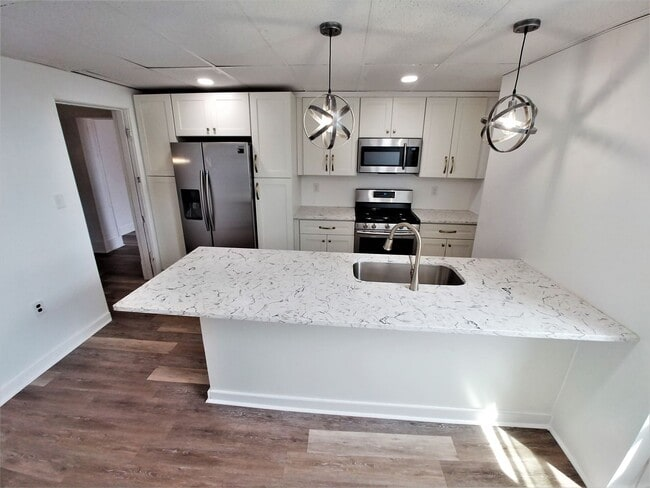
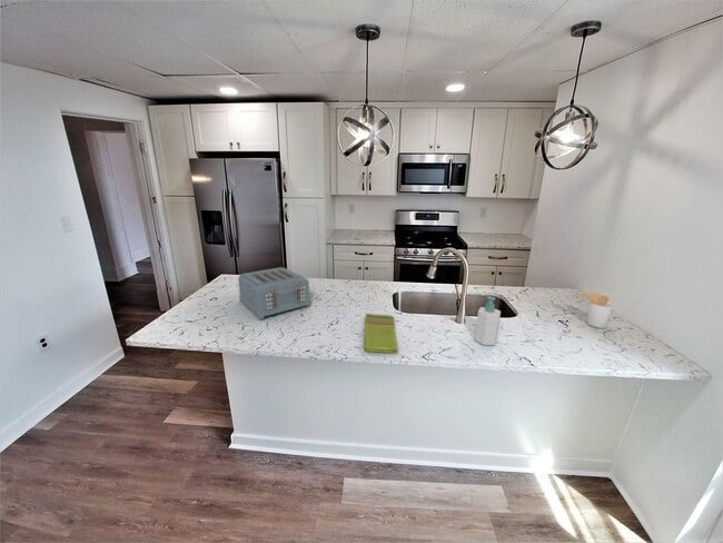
+ soap bottle [474,295,502,346]
+ utensil holder [581,289,614,329]
+ toaster [237,266,311,320]
+ dish towel [363,313,398,354]
